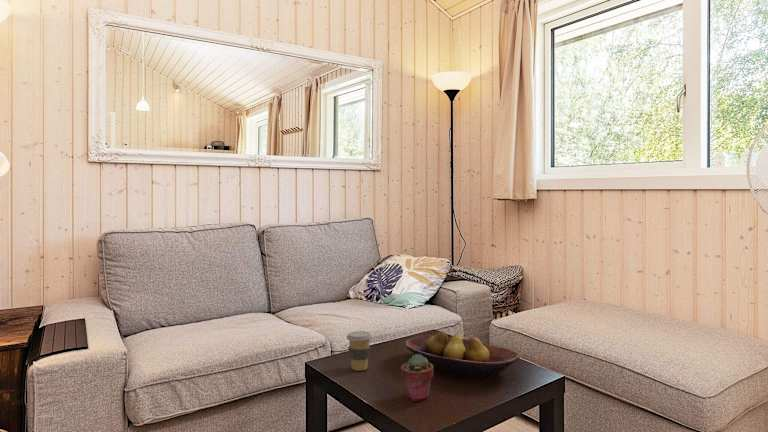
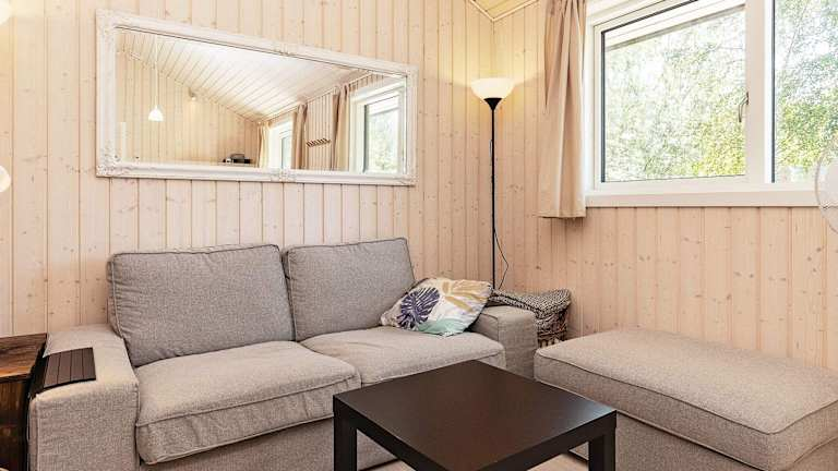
- fruit bowl [404,330,521,378]
- coffee cup [346,330,373,372]
- potted succulent [400,354,435,402]
